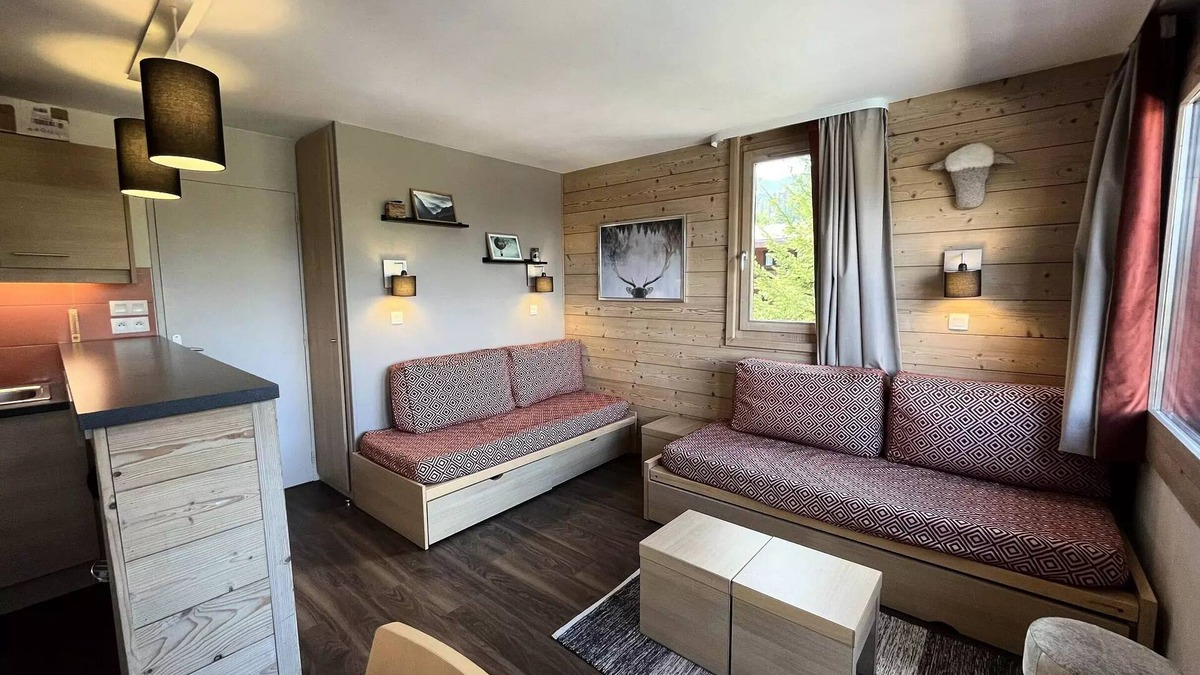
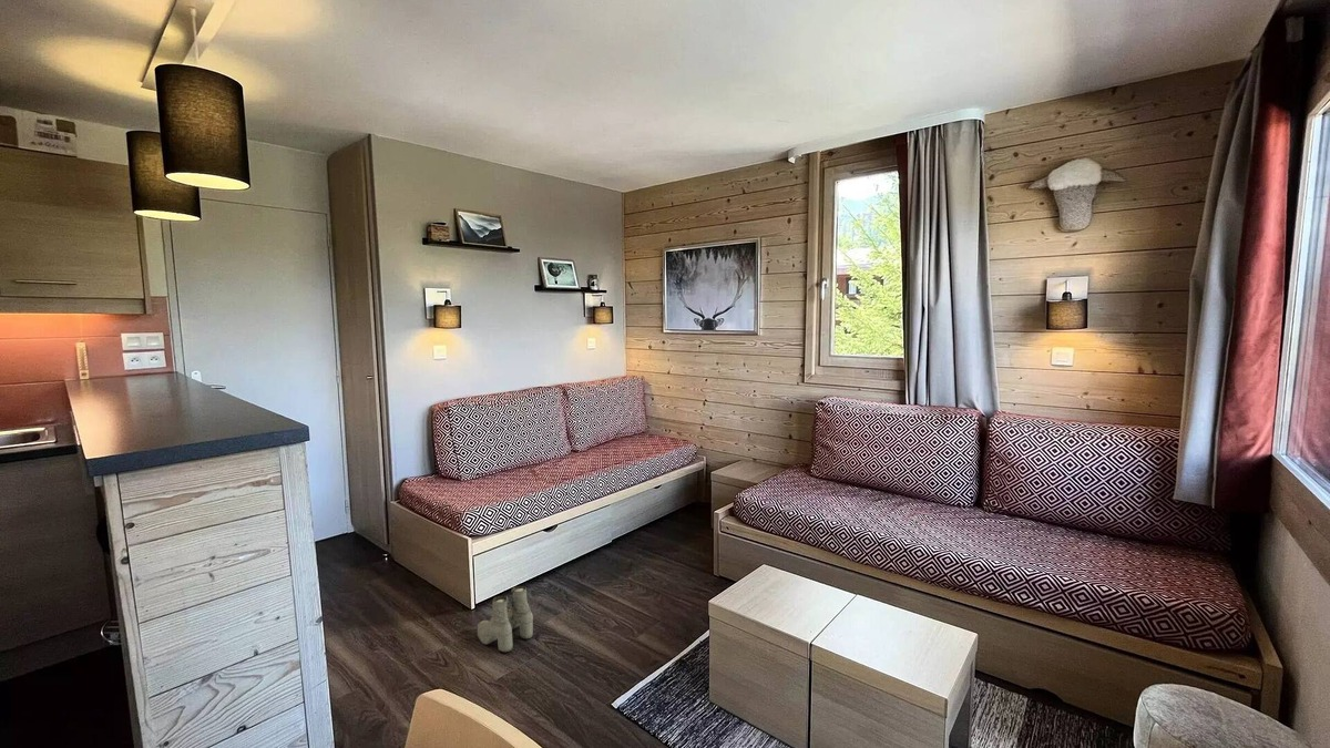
+ boots [477,585,534,653]
